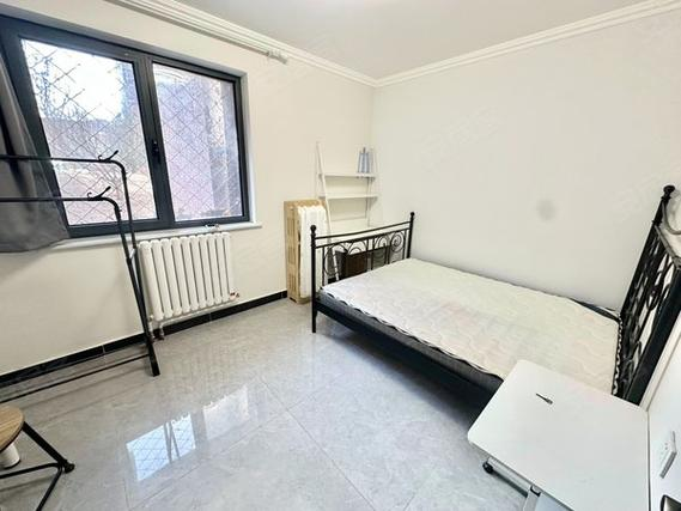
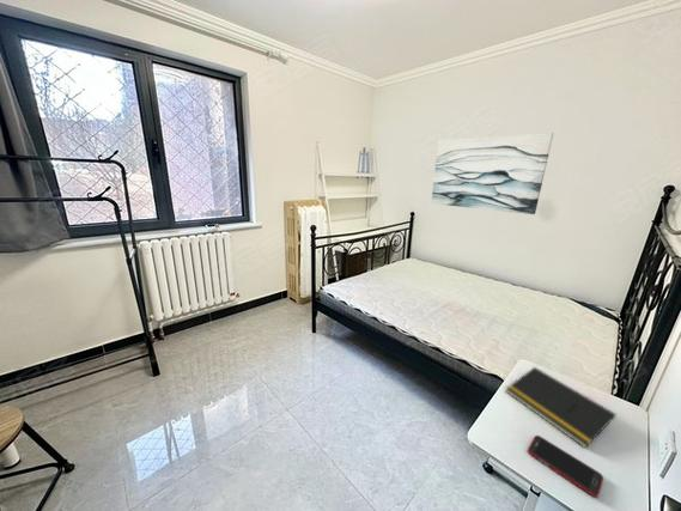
+ cell phone [527,434,604,499]
+ notepad [504,366,618,449]
+ wall art [430,132,554,215]
